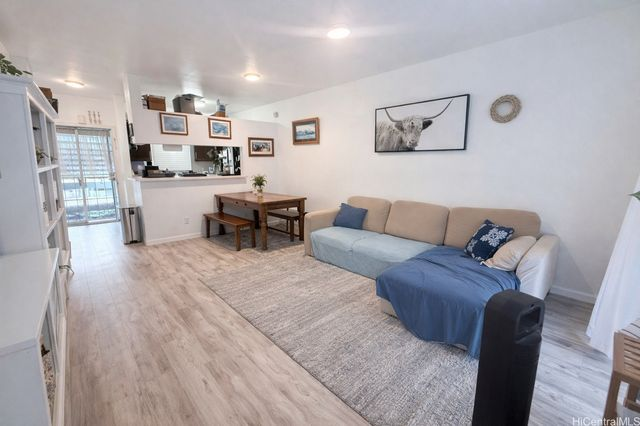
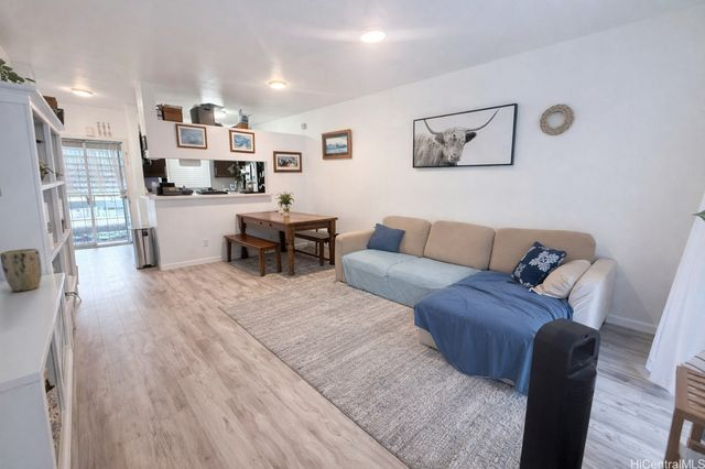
+ plant pot [0,248,43,292]
